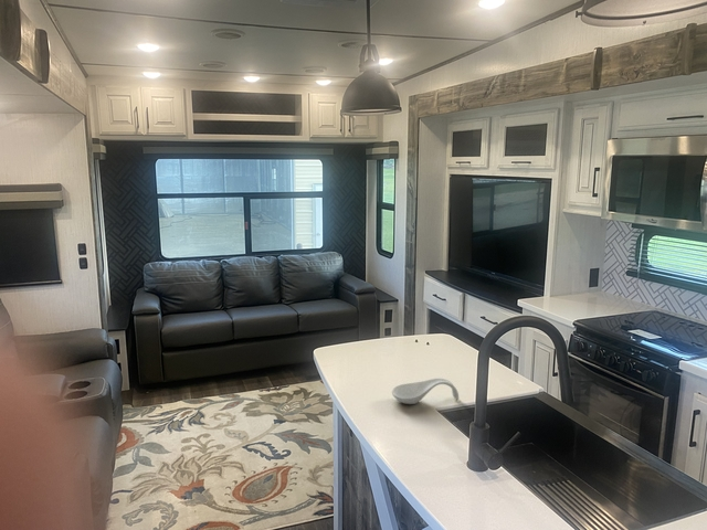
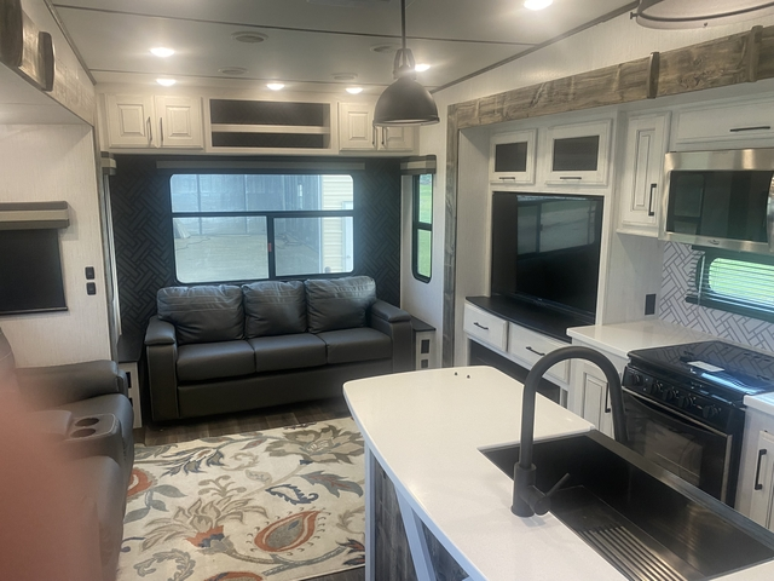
- spoon rest [391,378,460,405]
